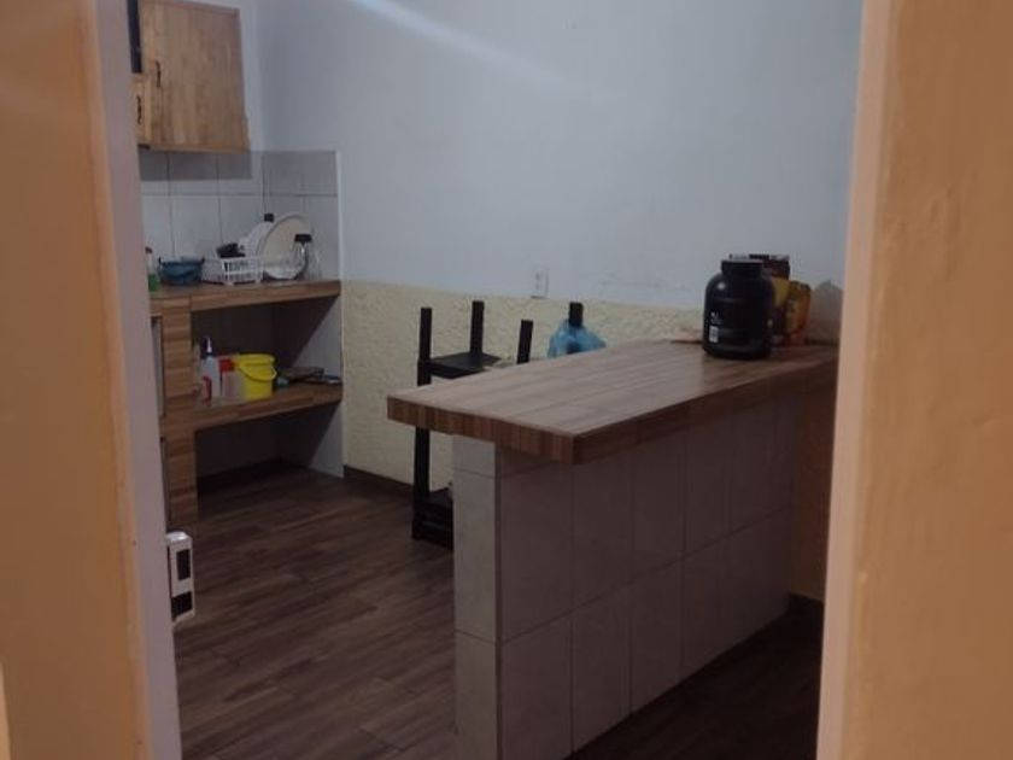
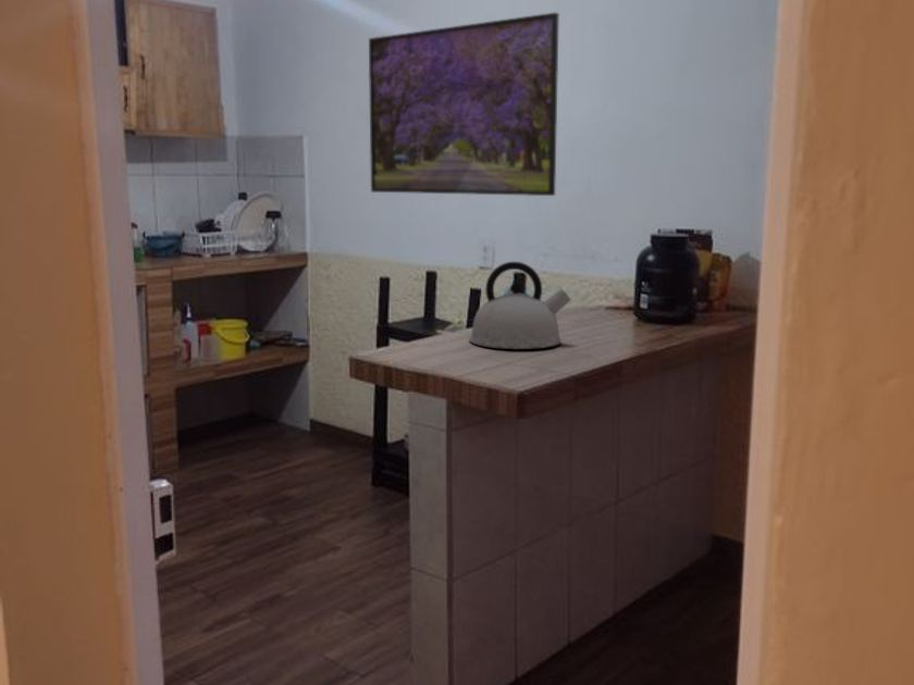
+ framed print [368,12,560,197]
+ kettle [468,261,572,350]
